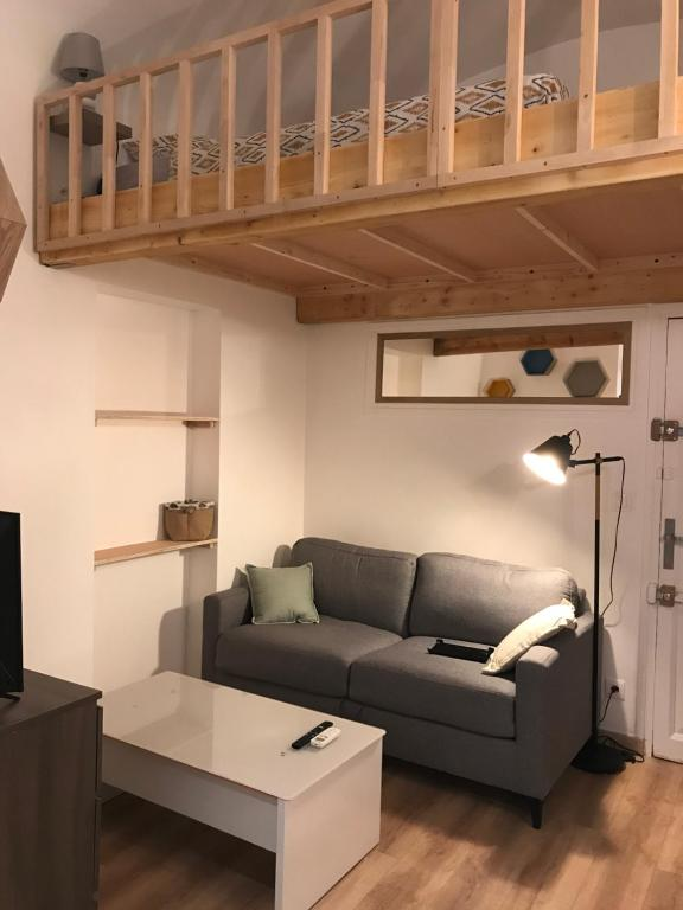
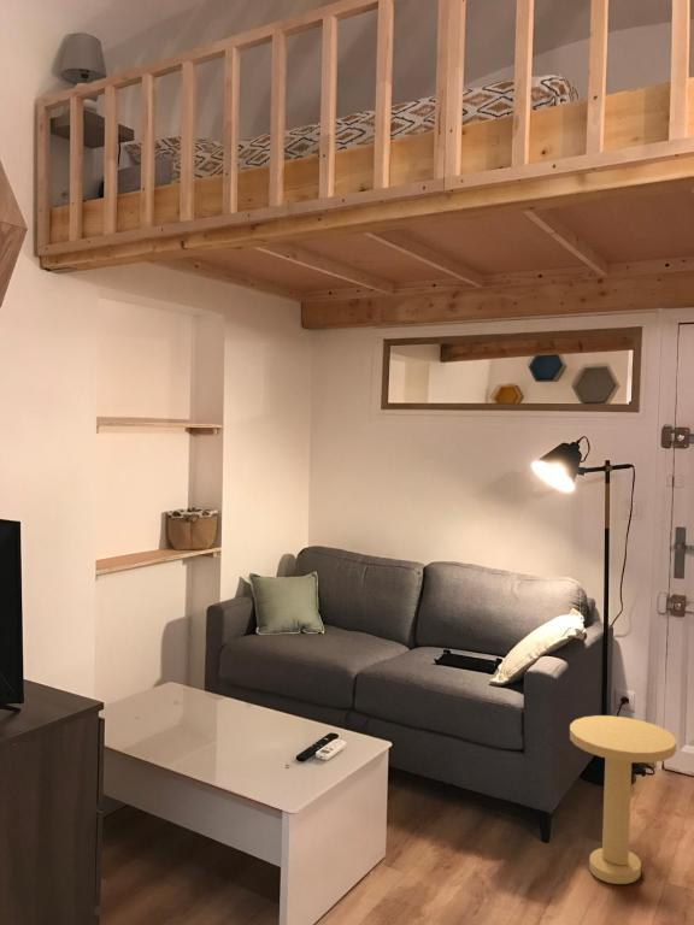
+ side table [569,714,677,885]
